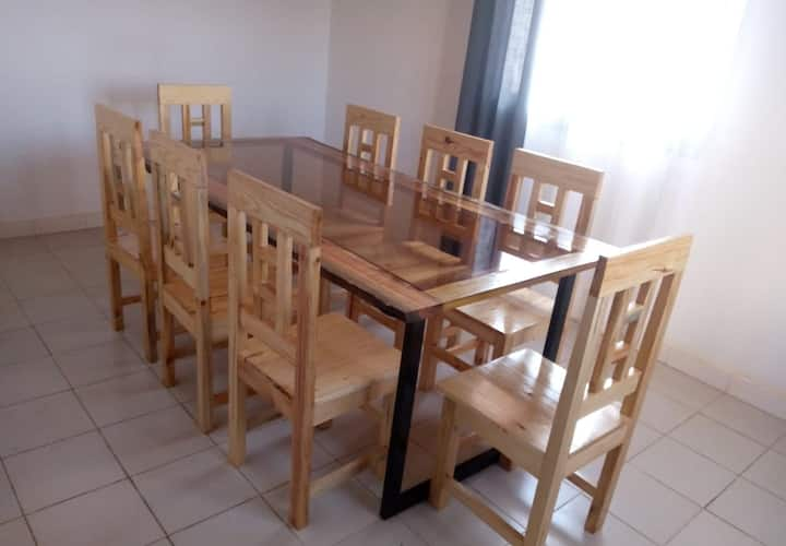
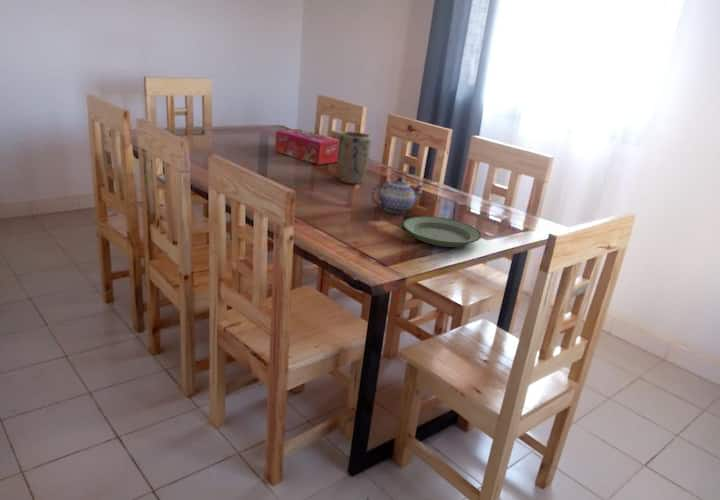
+ plant pot [336,130,372,185]
+ tissue box [274,128,339,165]
+ plate [402,215,483,248]
+ teapot [370,176,425,214]
